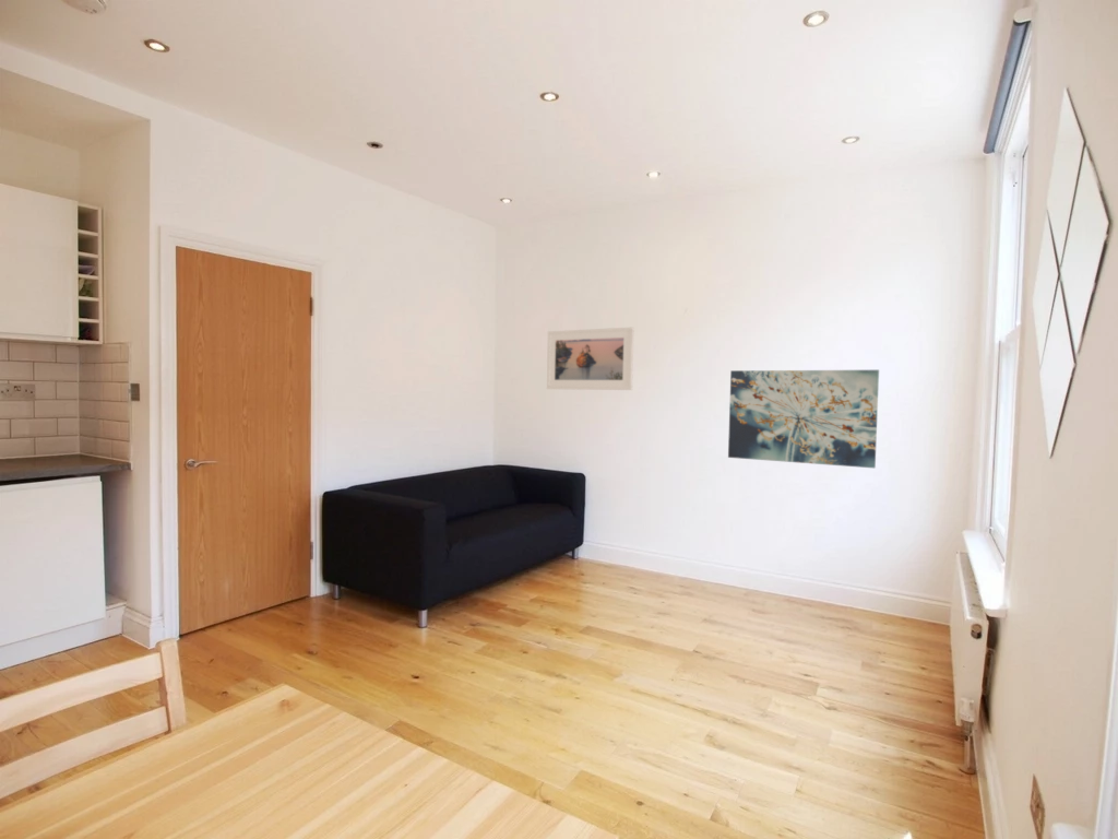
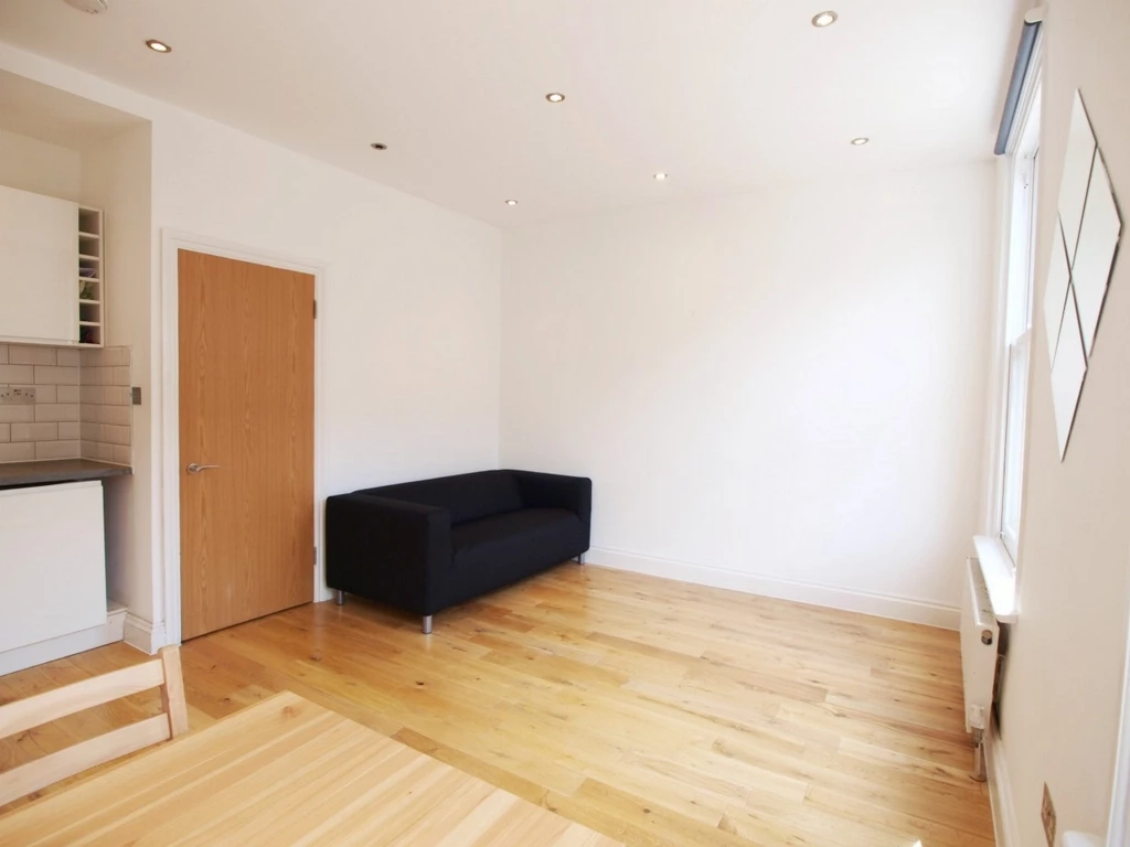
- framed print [546,327,635,391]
- wall art [727,369,880,469]
